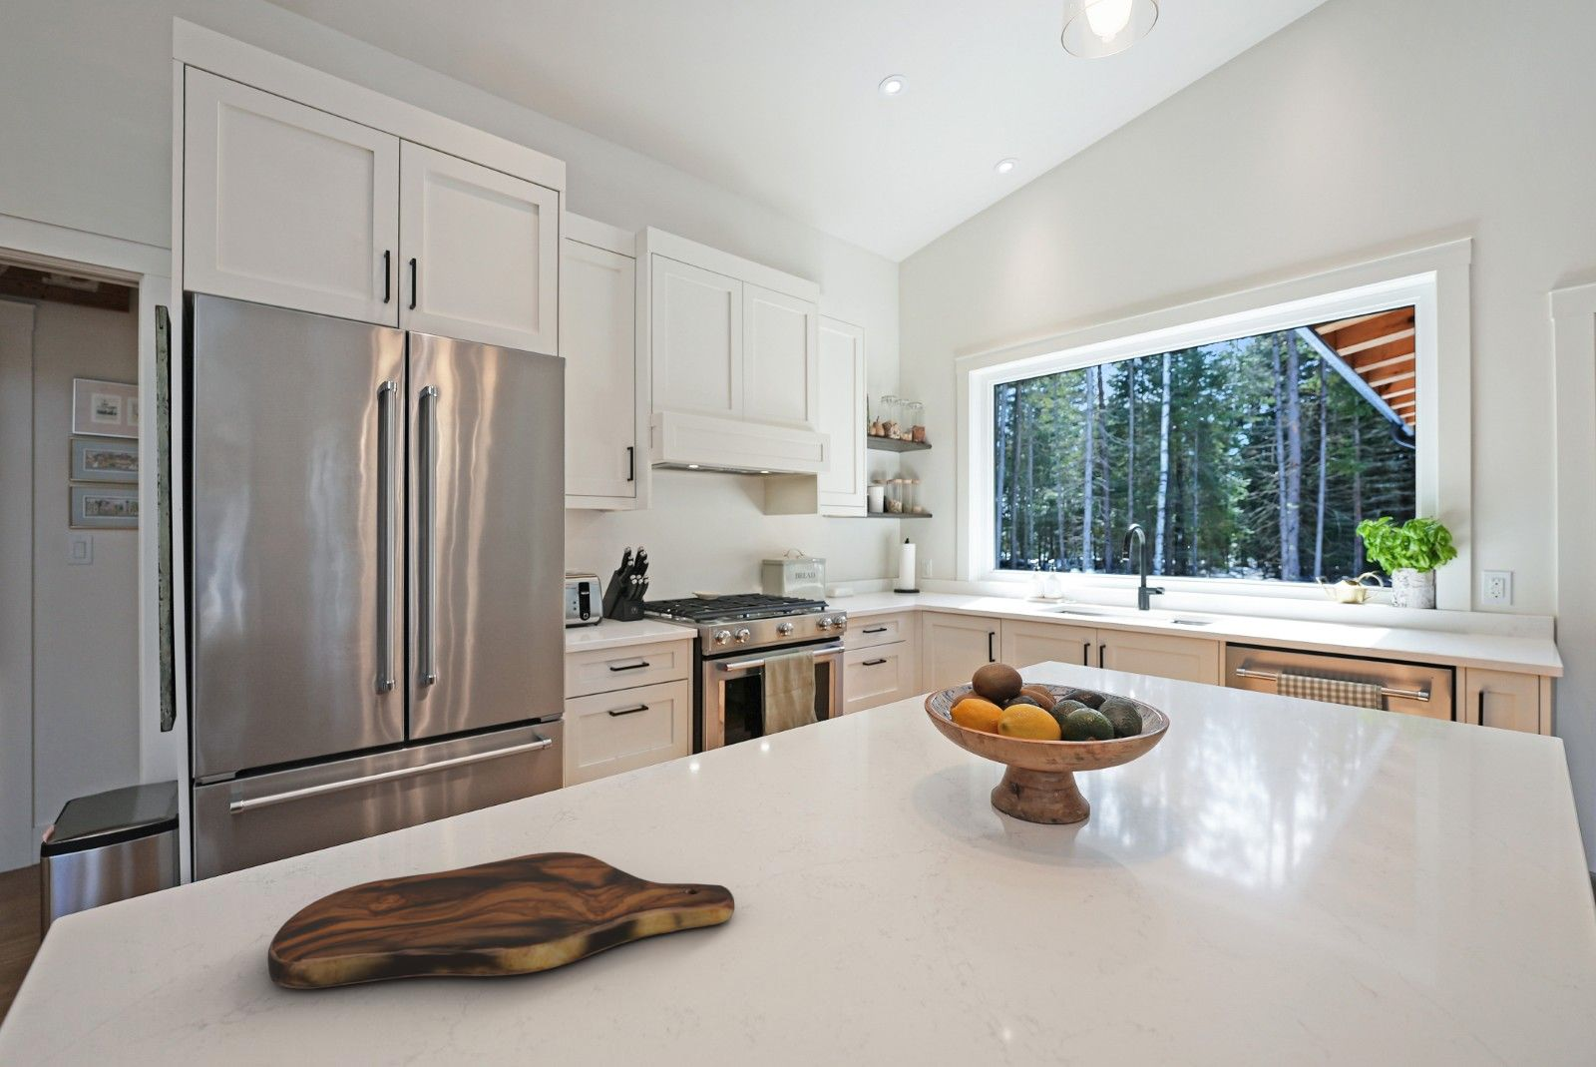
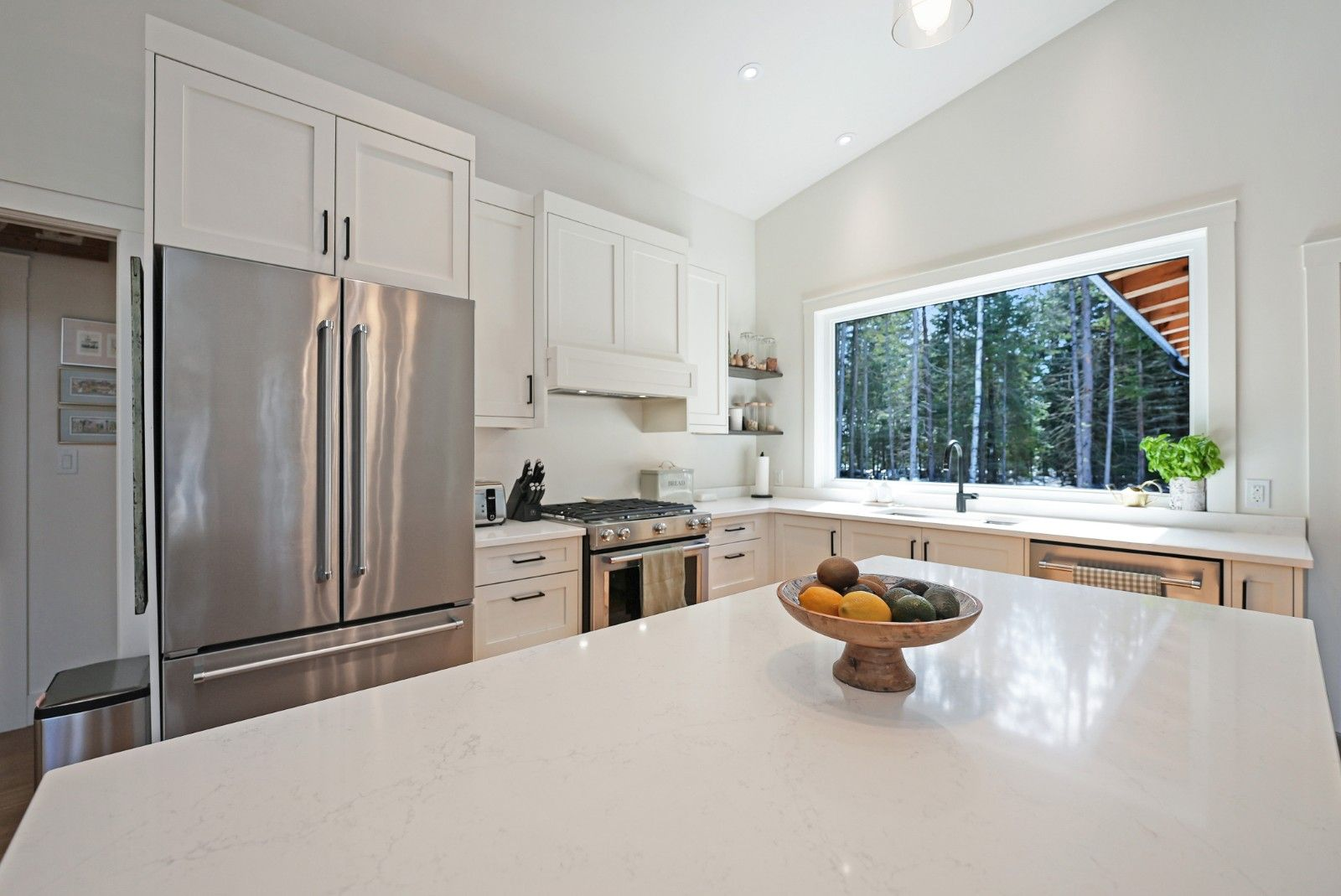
- cutting board [267,851,736,990]
